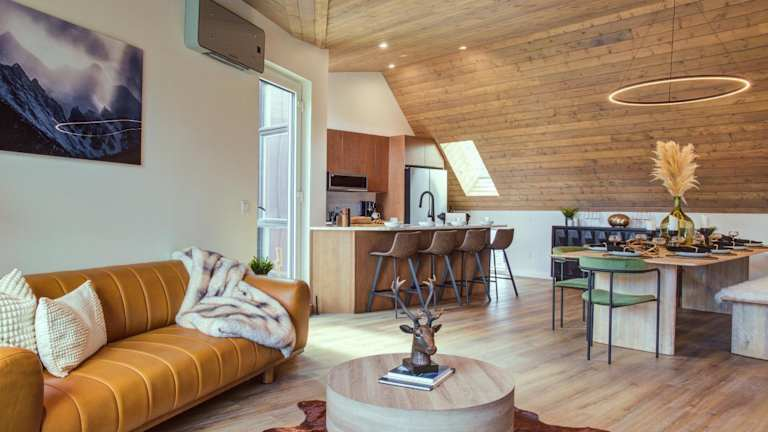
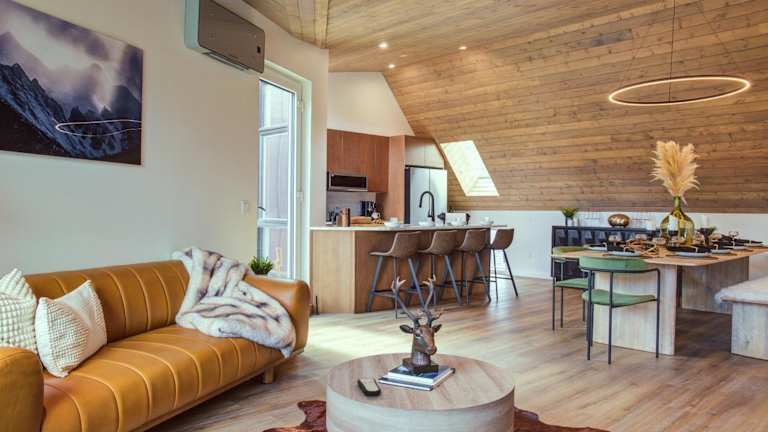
+ remote control [356,377,382,397]
